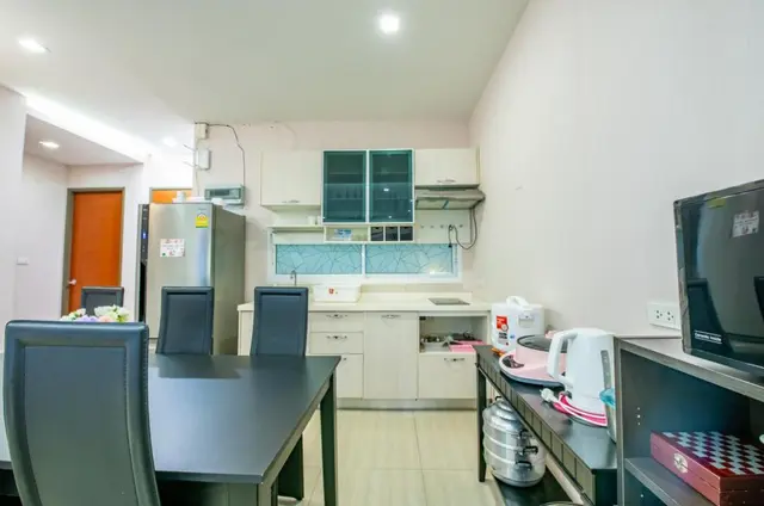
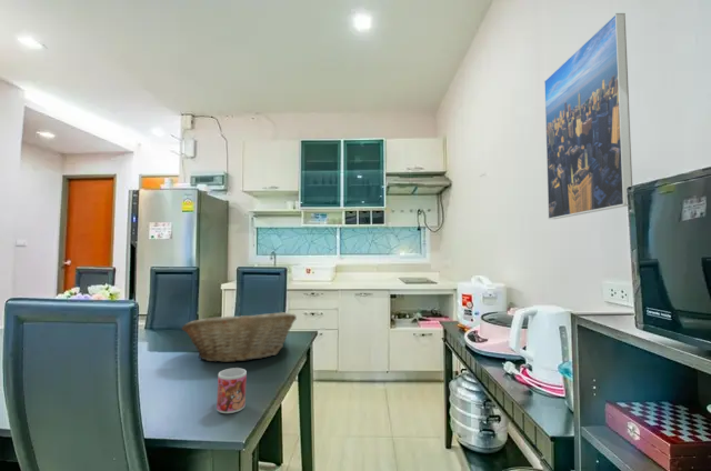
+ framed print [543,12,633,220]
+ mug [216,367,248,414]
+ fruit basket [181,311,298,363]
